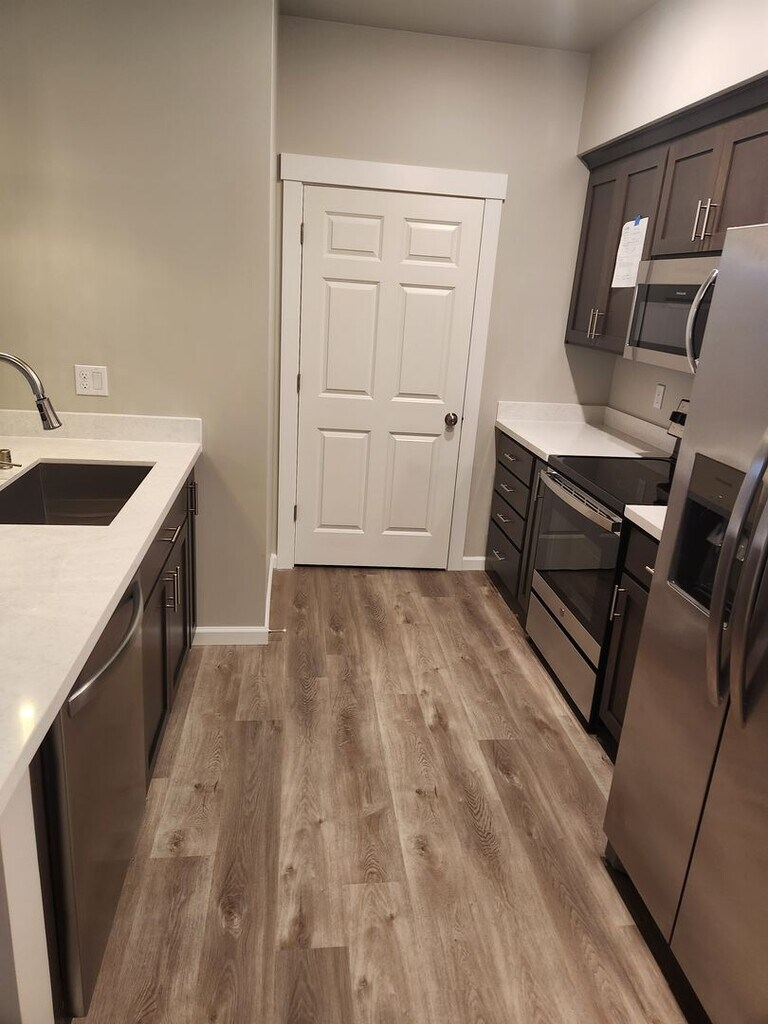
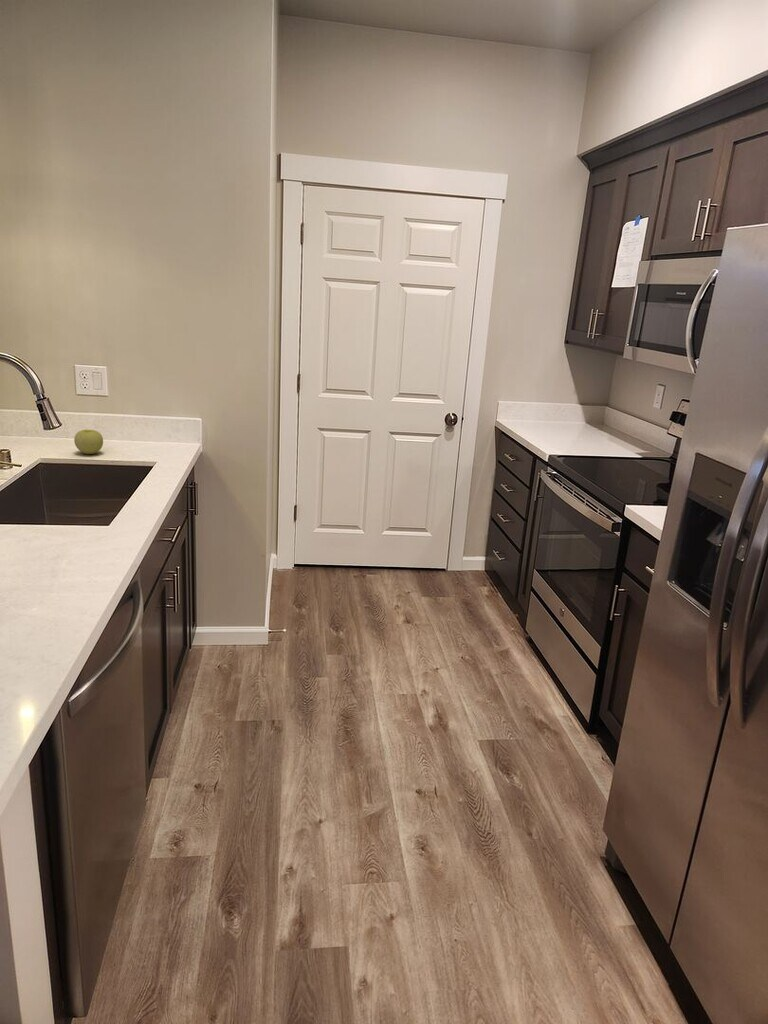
+ apple [73,429,104,455]
